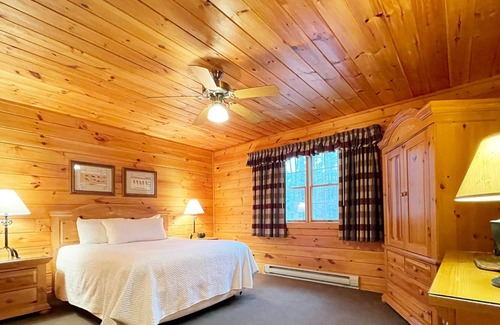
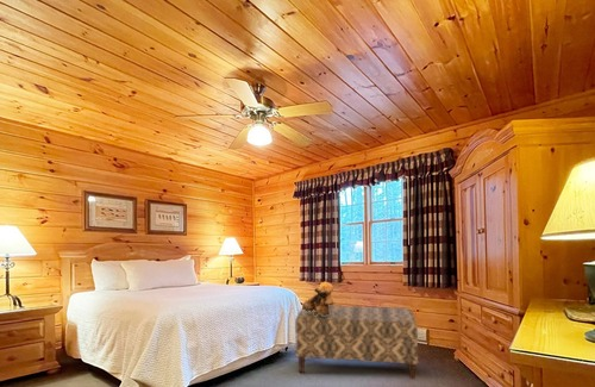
+ bench [294,304,419,380]
+ teddy bear [301,281,334,316]
